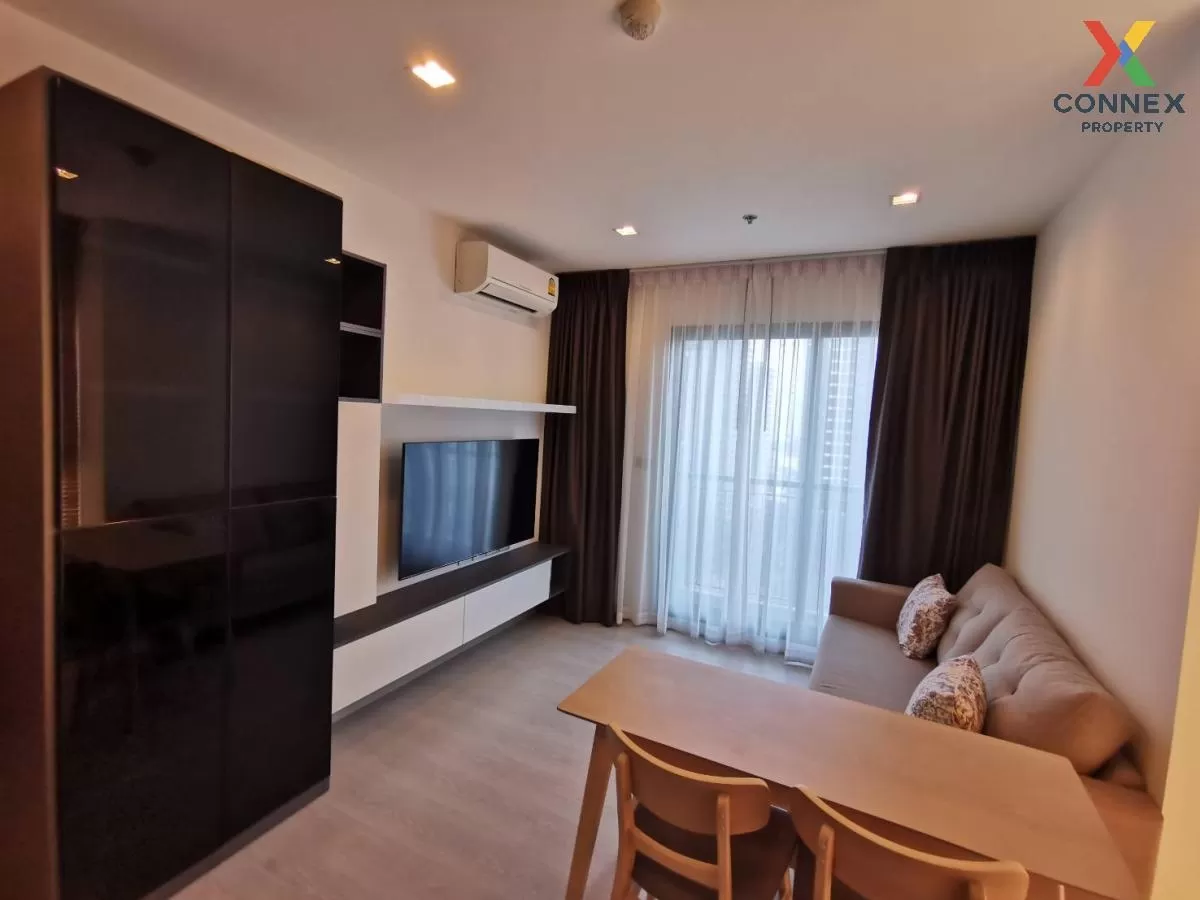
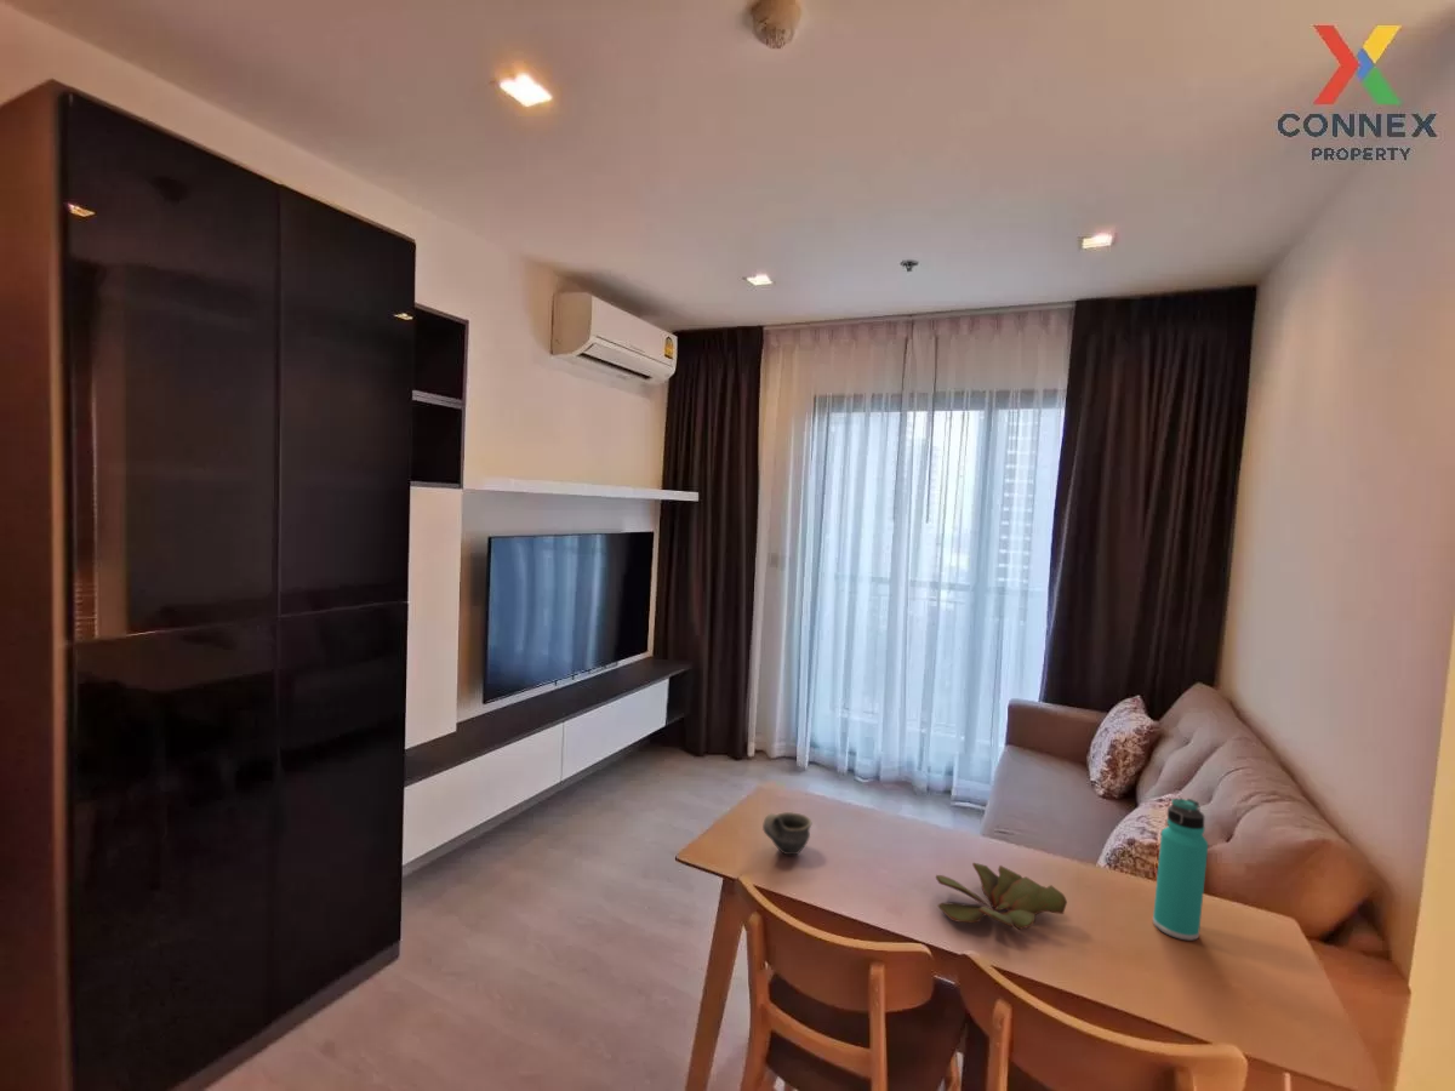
+ thermos bottle [1152,798,1209,942]
+ cup [761,811,812,856]
+ succulent plant [935,862,1068,931]
